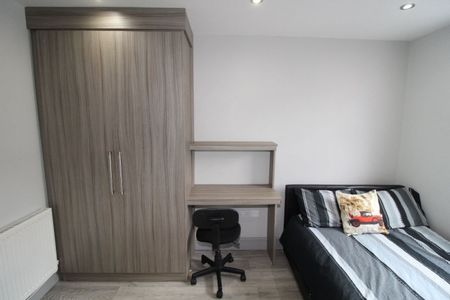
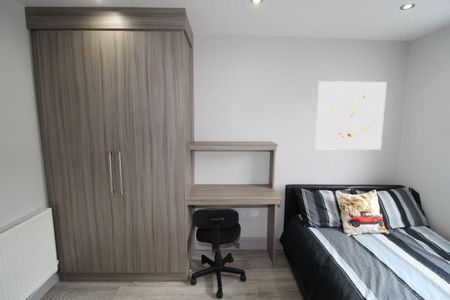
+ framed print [314,80,388,151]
